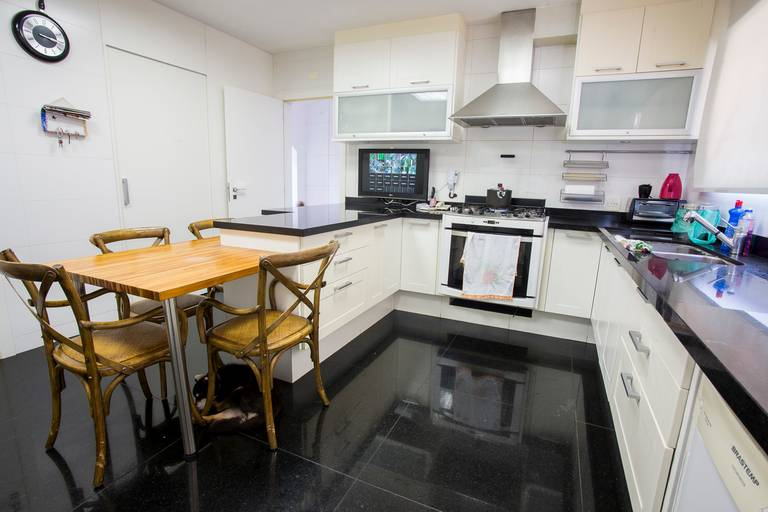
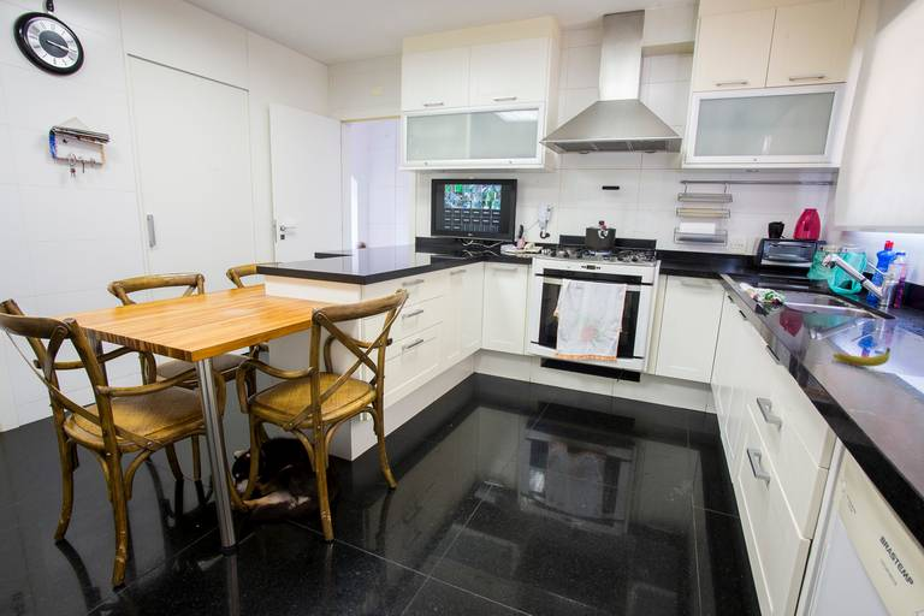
+ fruit [833,346,892,368]
